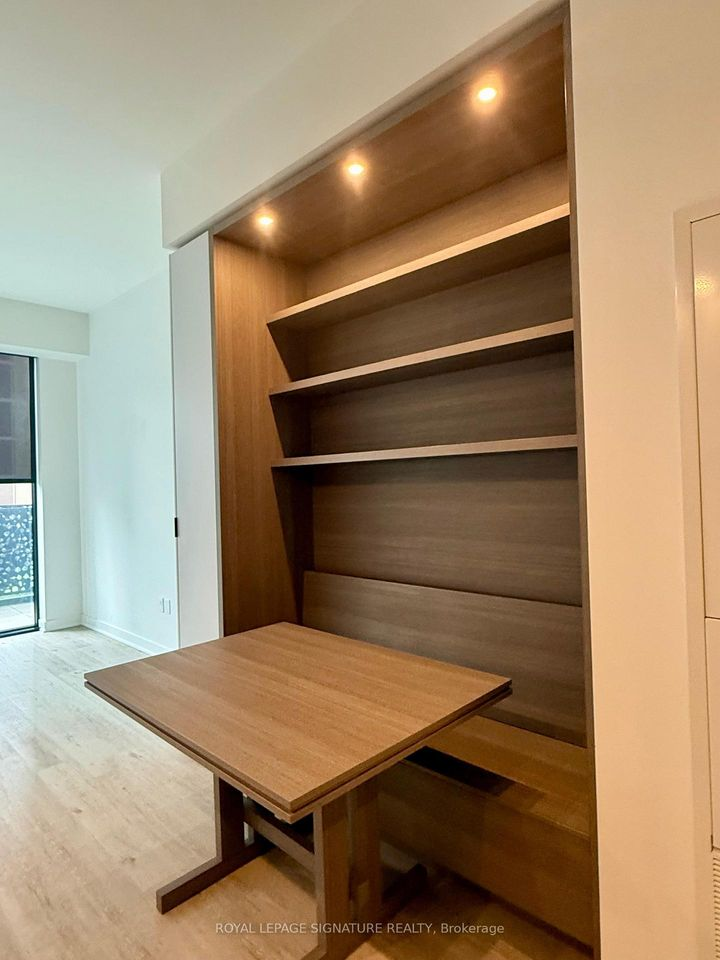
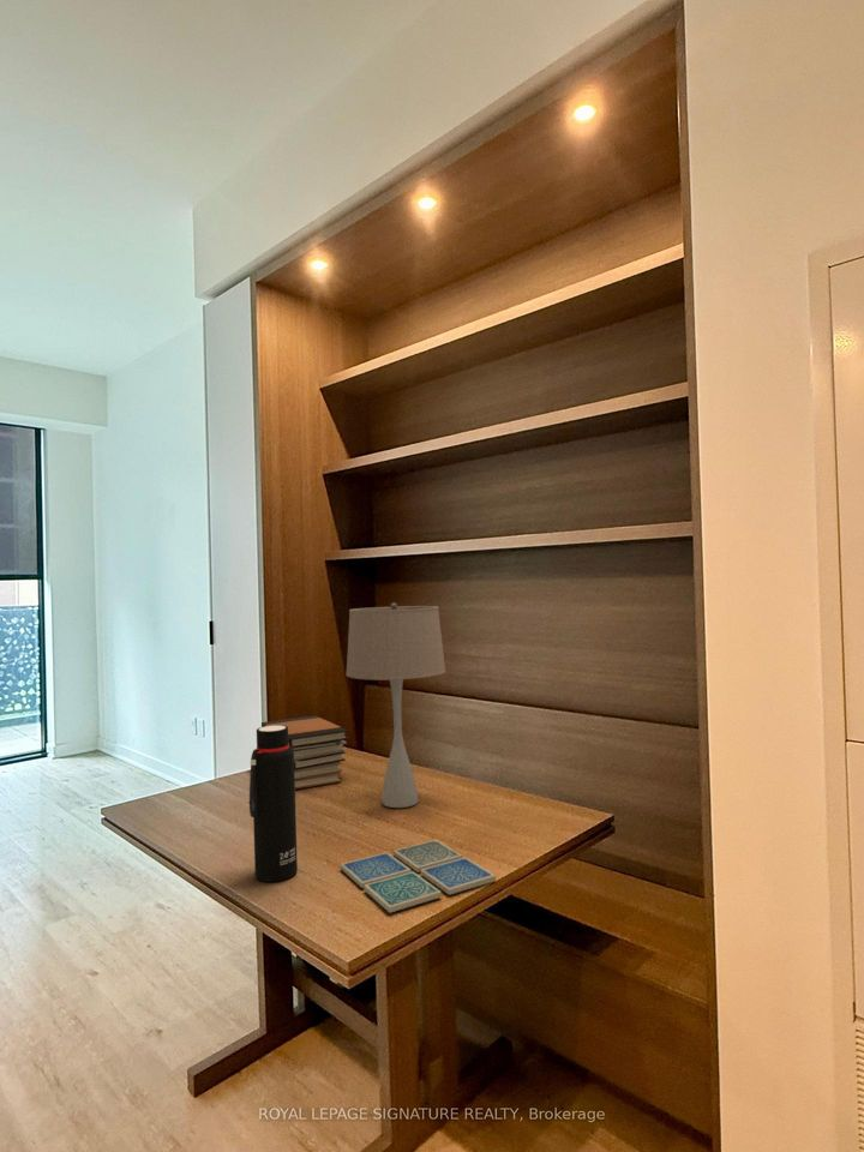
+ book stack [260,714,350,791]
+ table lamp [344,601,446,809]
+ water bottle [248,725,299,882]
+ drink coaster [340,839,497,914]
